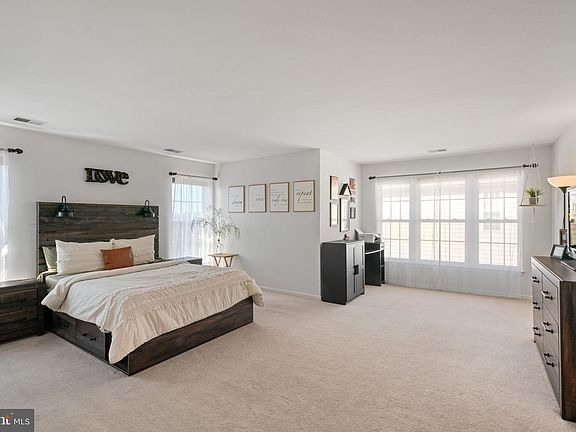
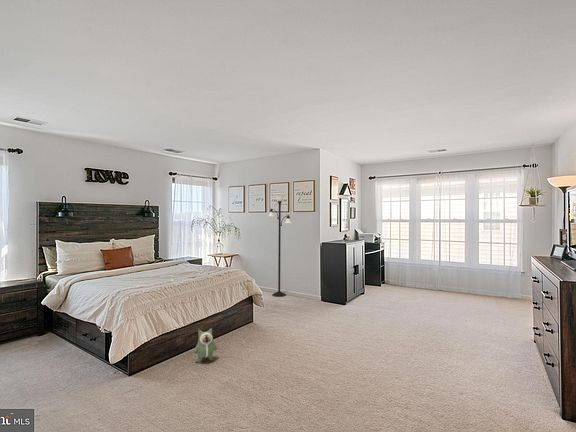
+ floor lamp [268,192,292,298]
+ plush toy [193,327,218,364]
